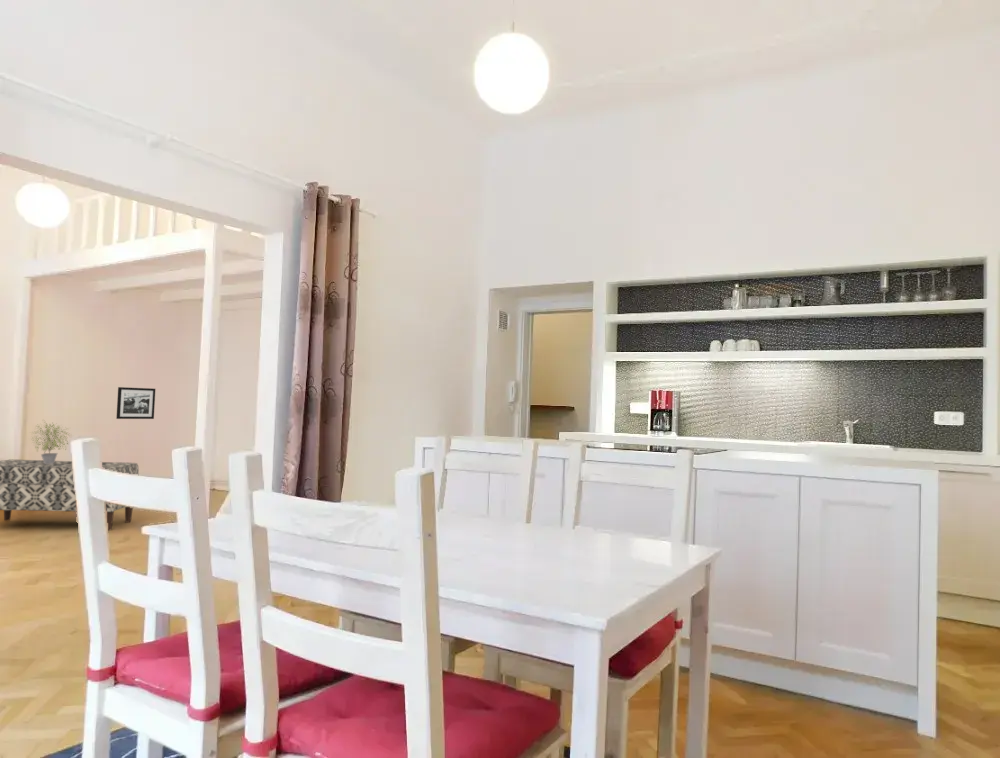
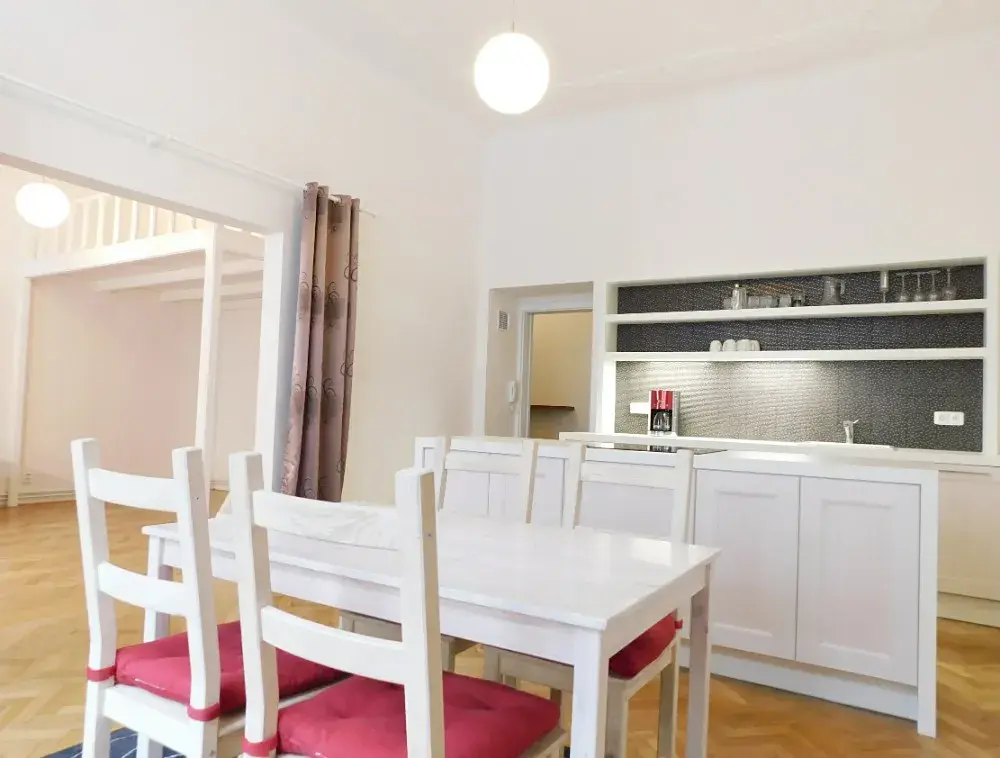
- bench [0,458,140,532]
- picture frame [115,386,156,420]
- potted plant [29,419,74,464]
